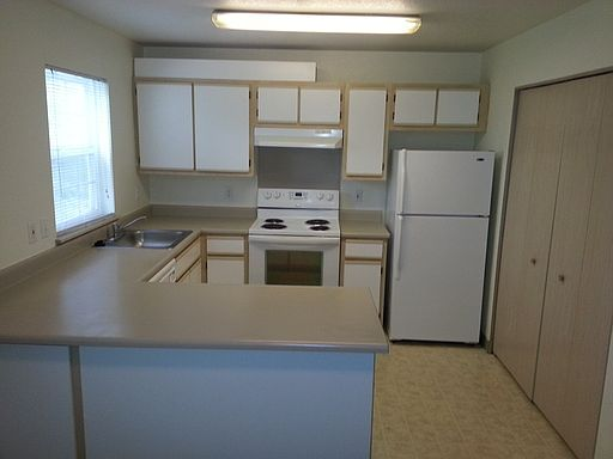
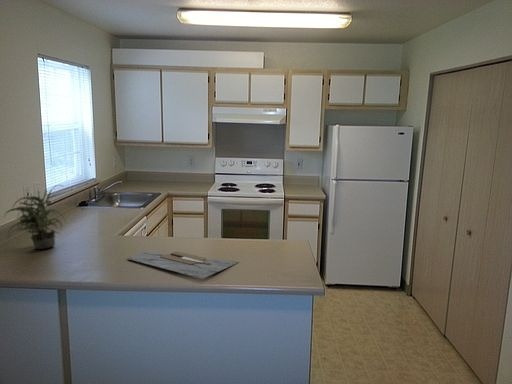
+ cutting board [126,251,239,280]
+ potted plant [3,184,67,250]
